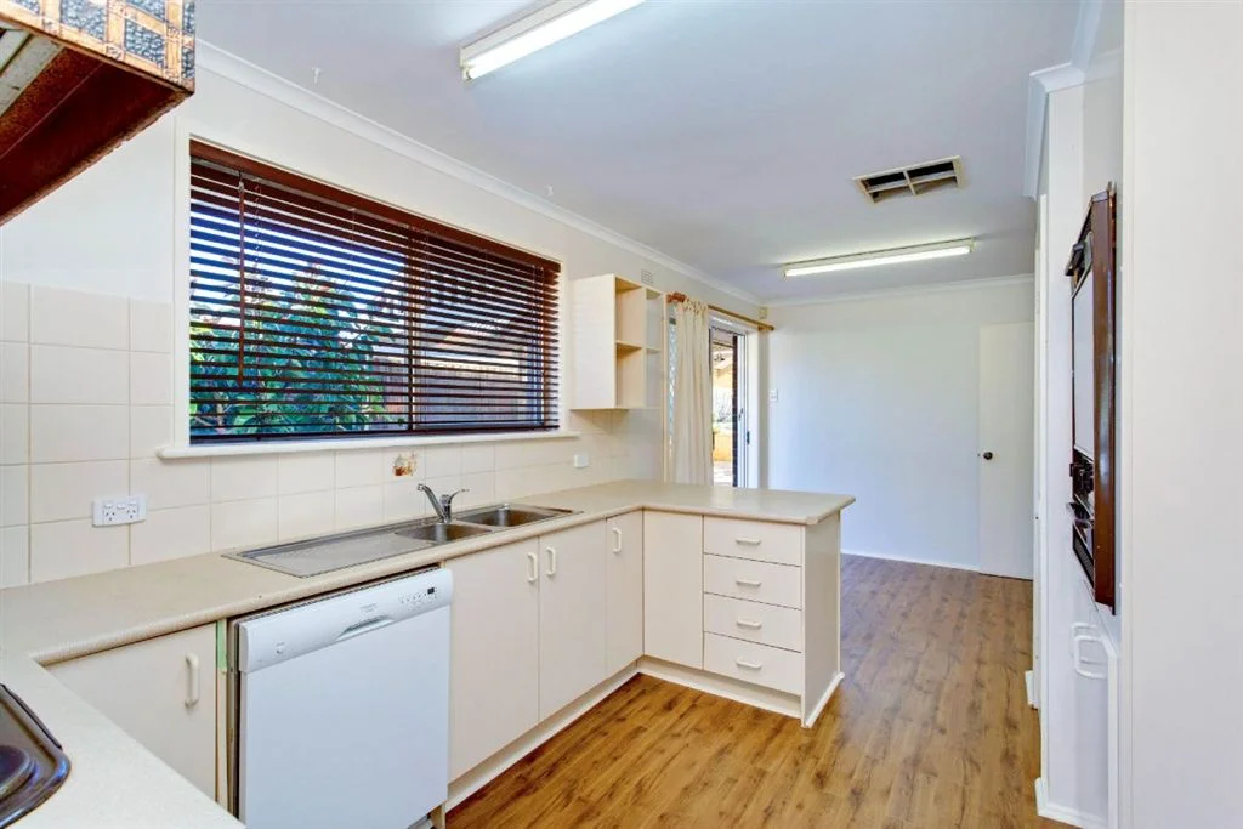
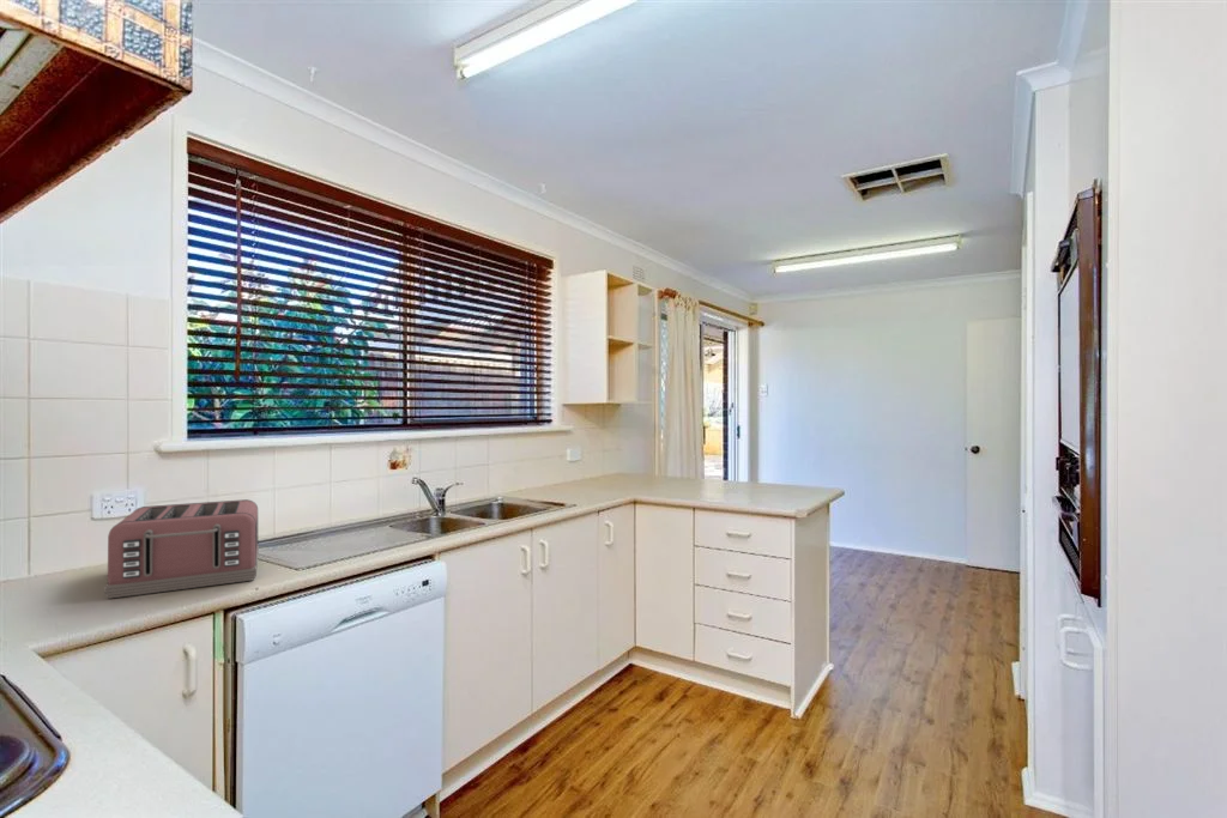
+ toaster [103,498,260,600]
